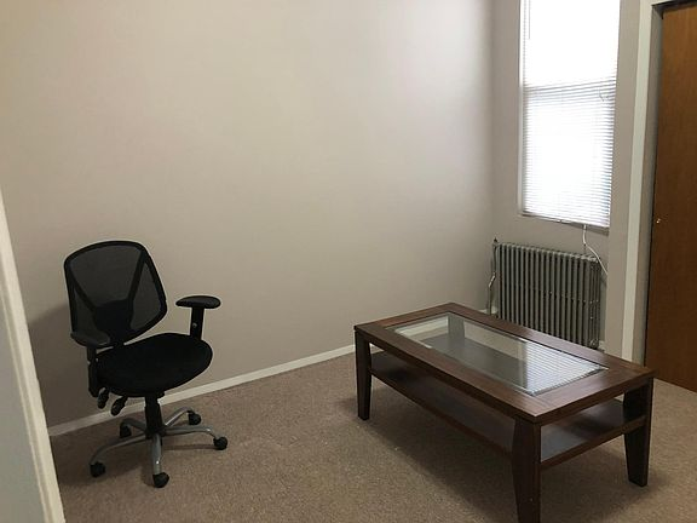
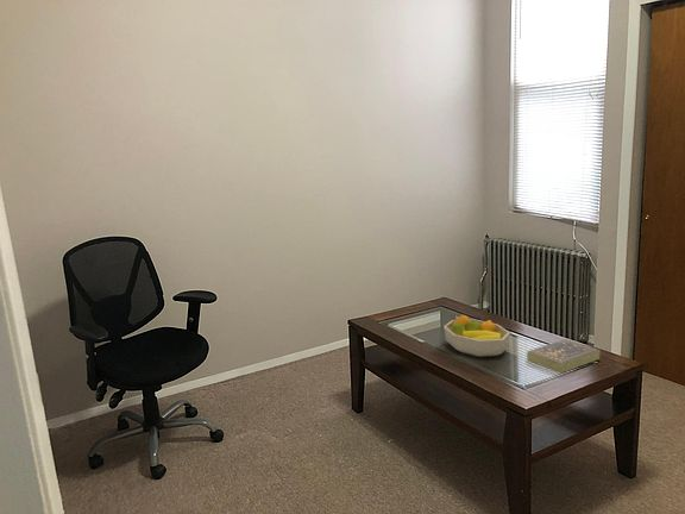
+ book [526,338,601,374]
+ fruit bowl [442,314,511,358]
